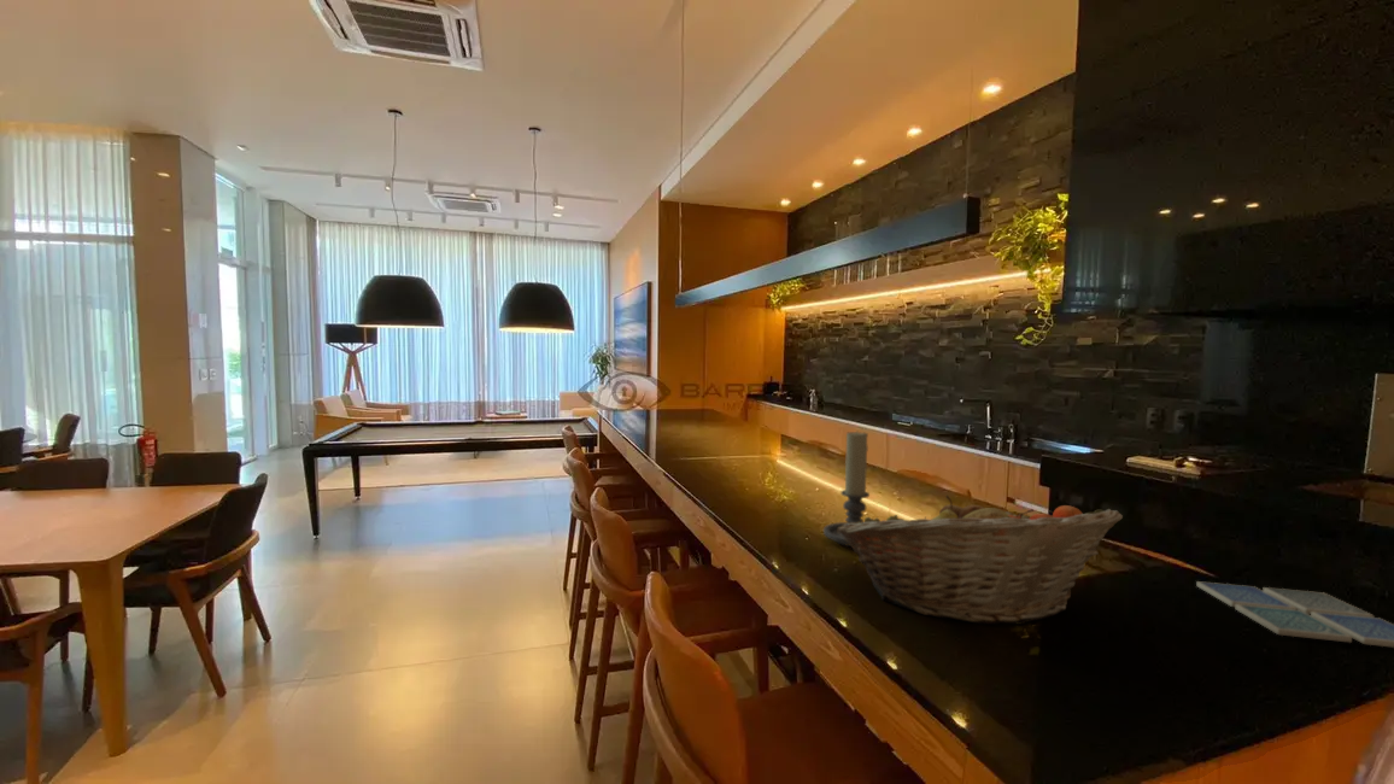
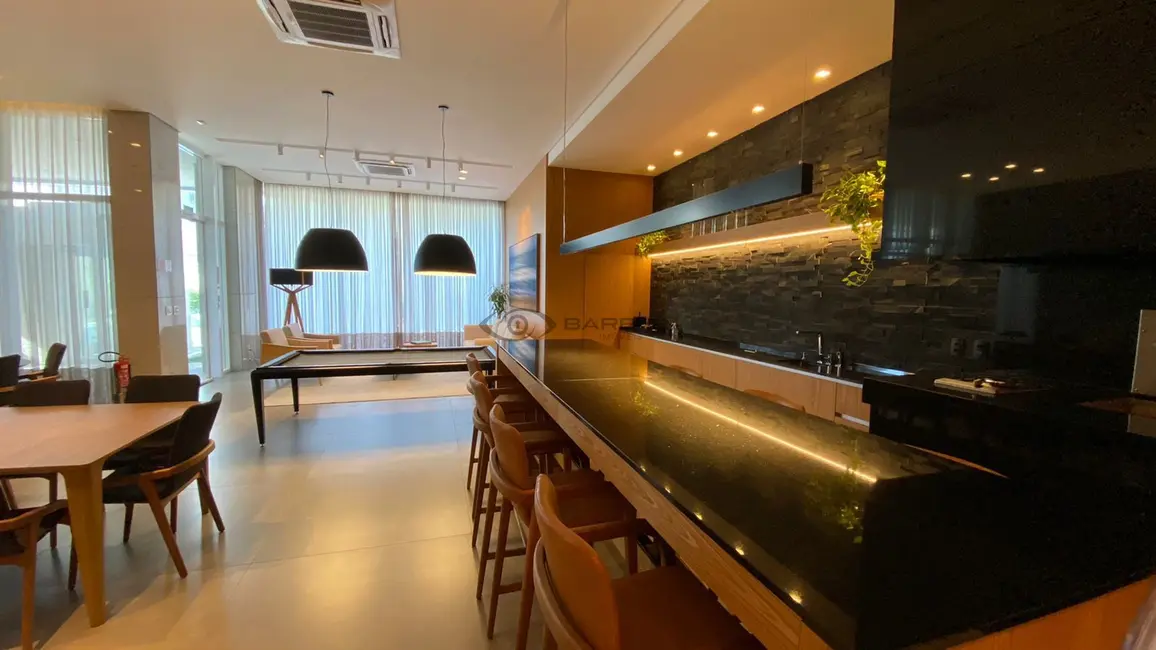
- drink coaster [1195,580,1394,649]
- candle holder [822,429,871,548]
- fruit basket [838,495,1124,626]
